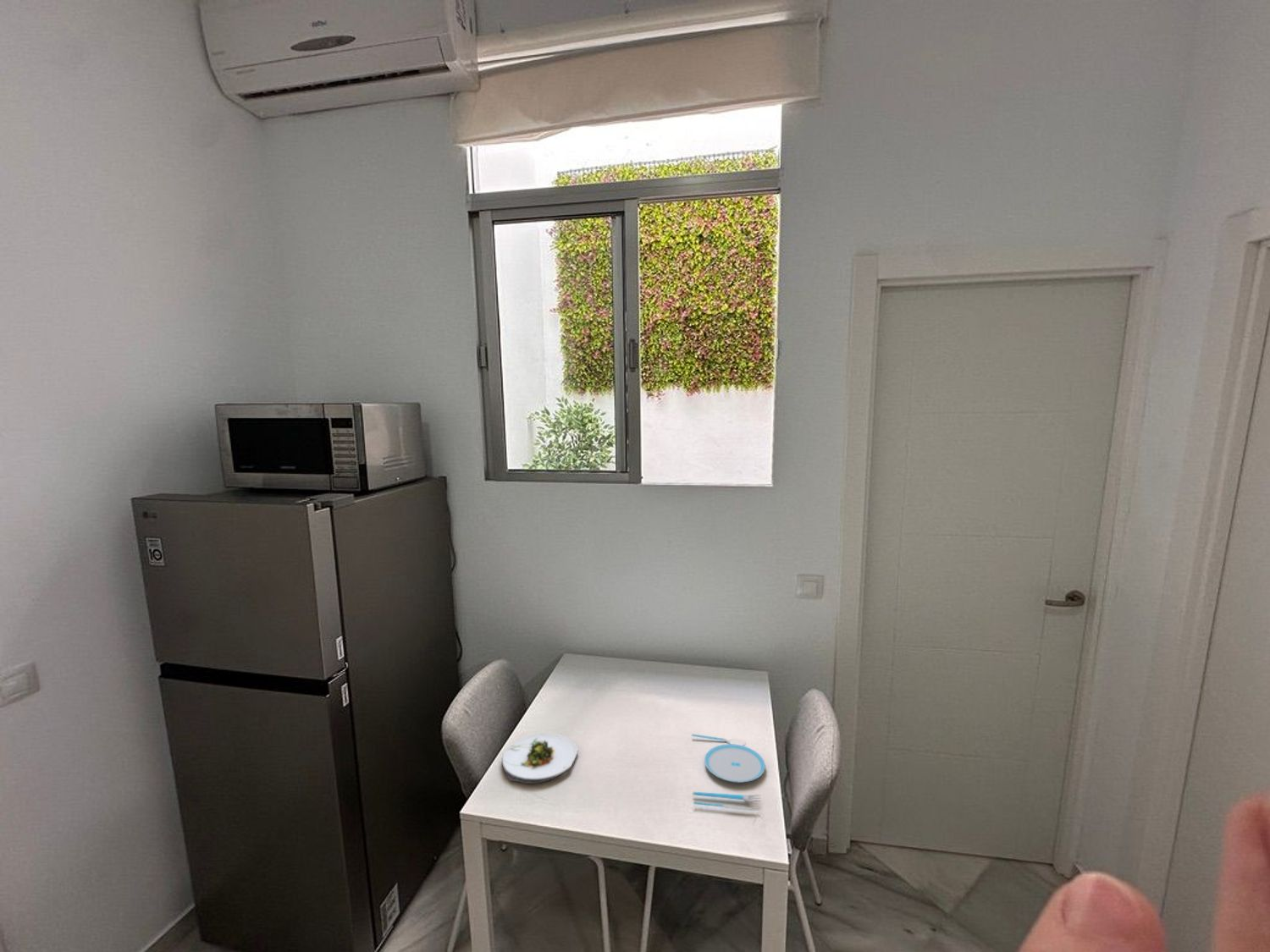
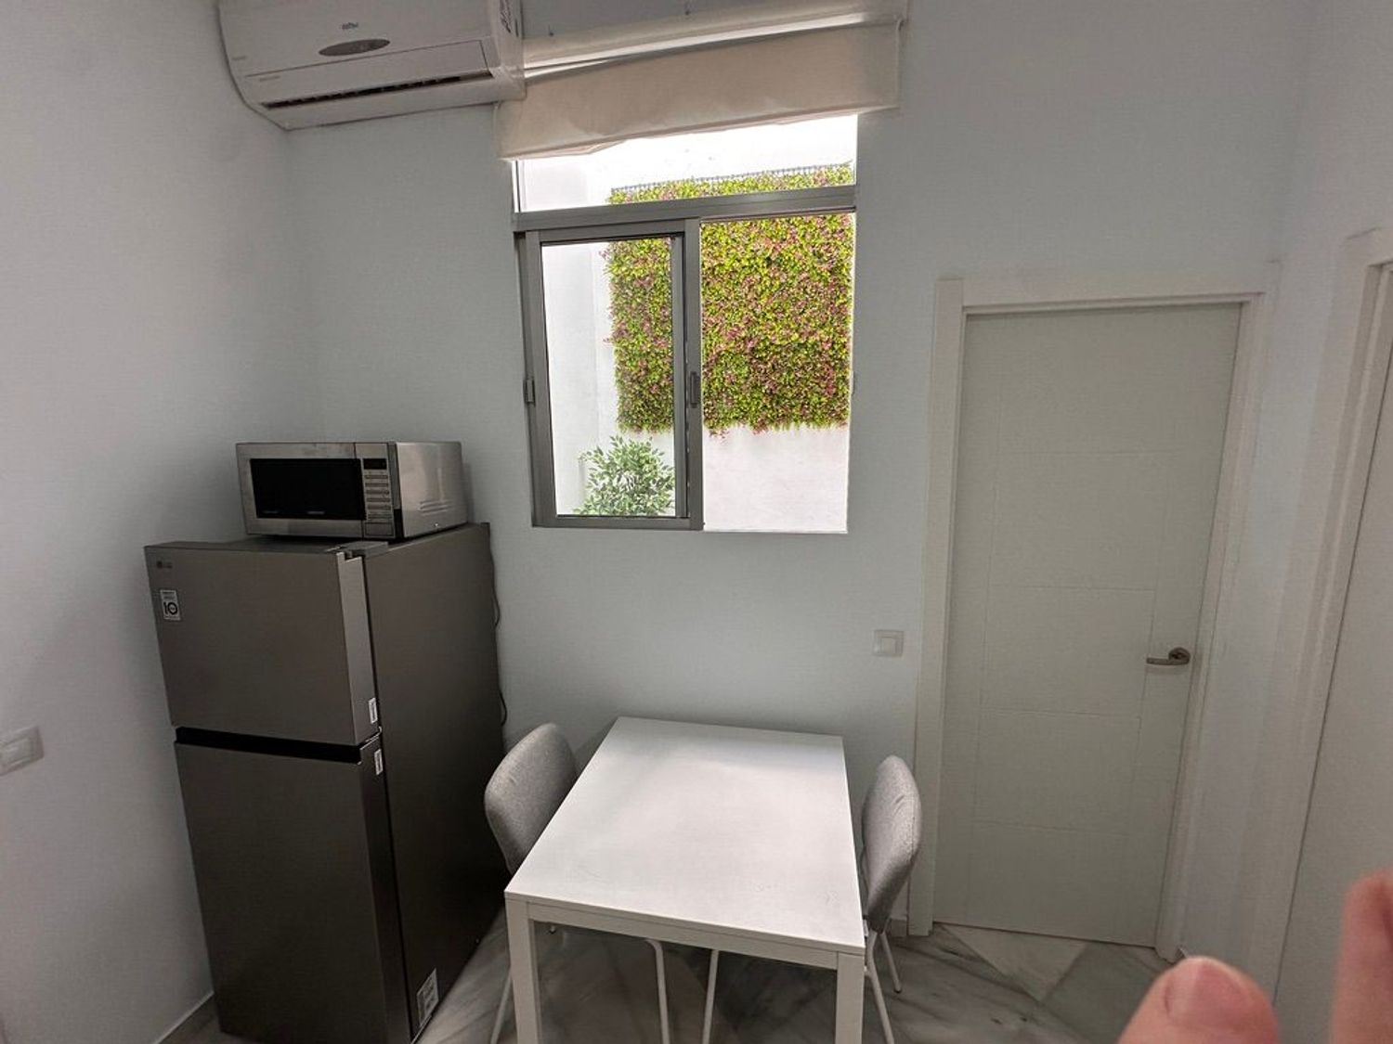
- salad plate [501,732,579,784]
- plate [691,734,766,811]
